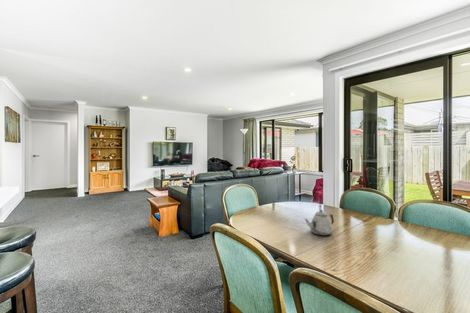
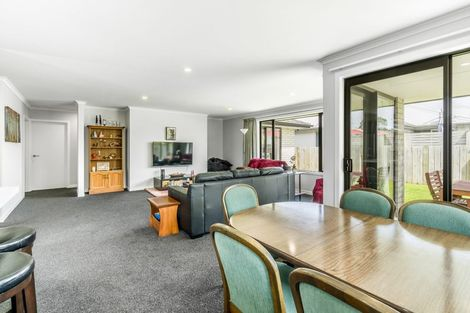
- teapot [304,209,335,237]
